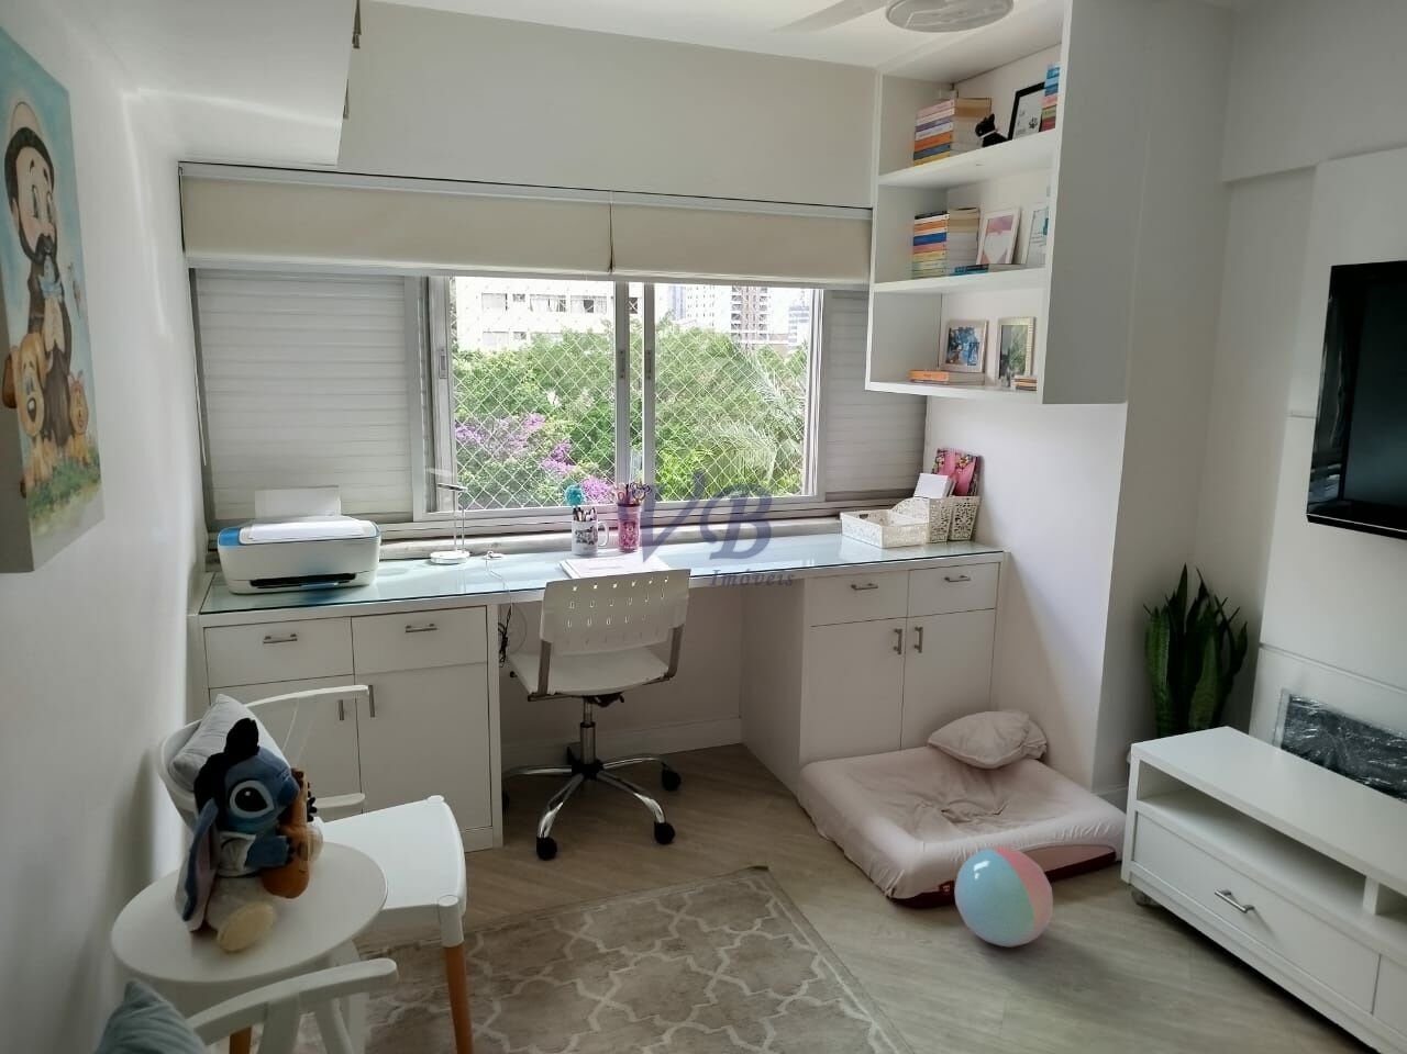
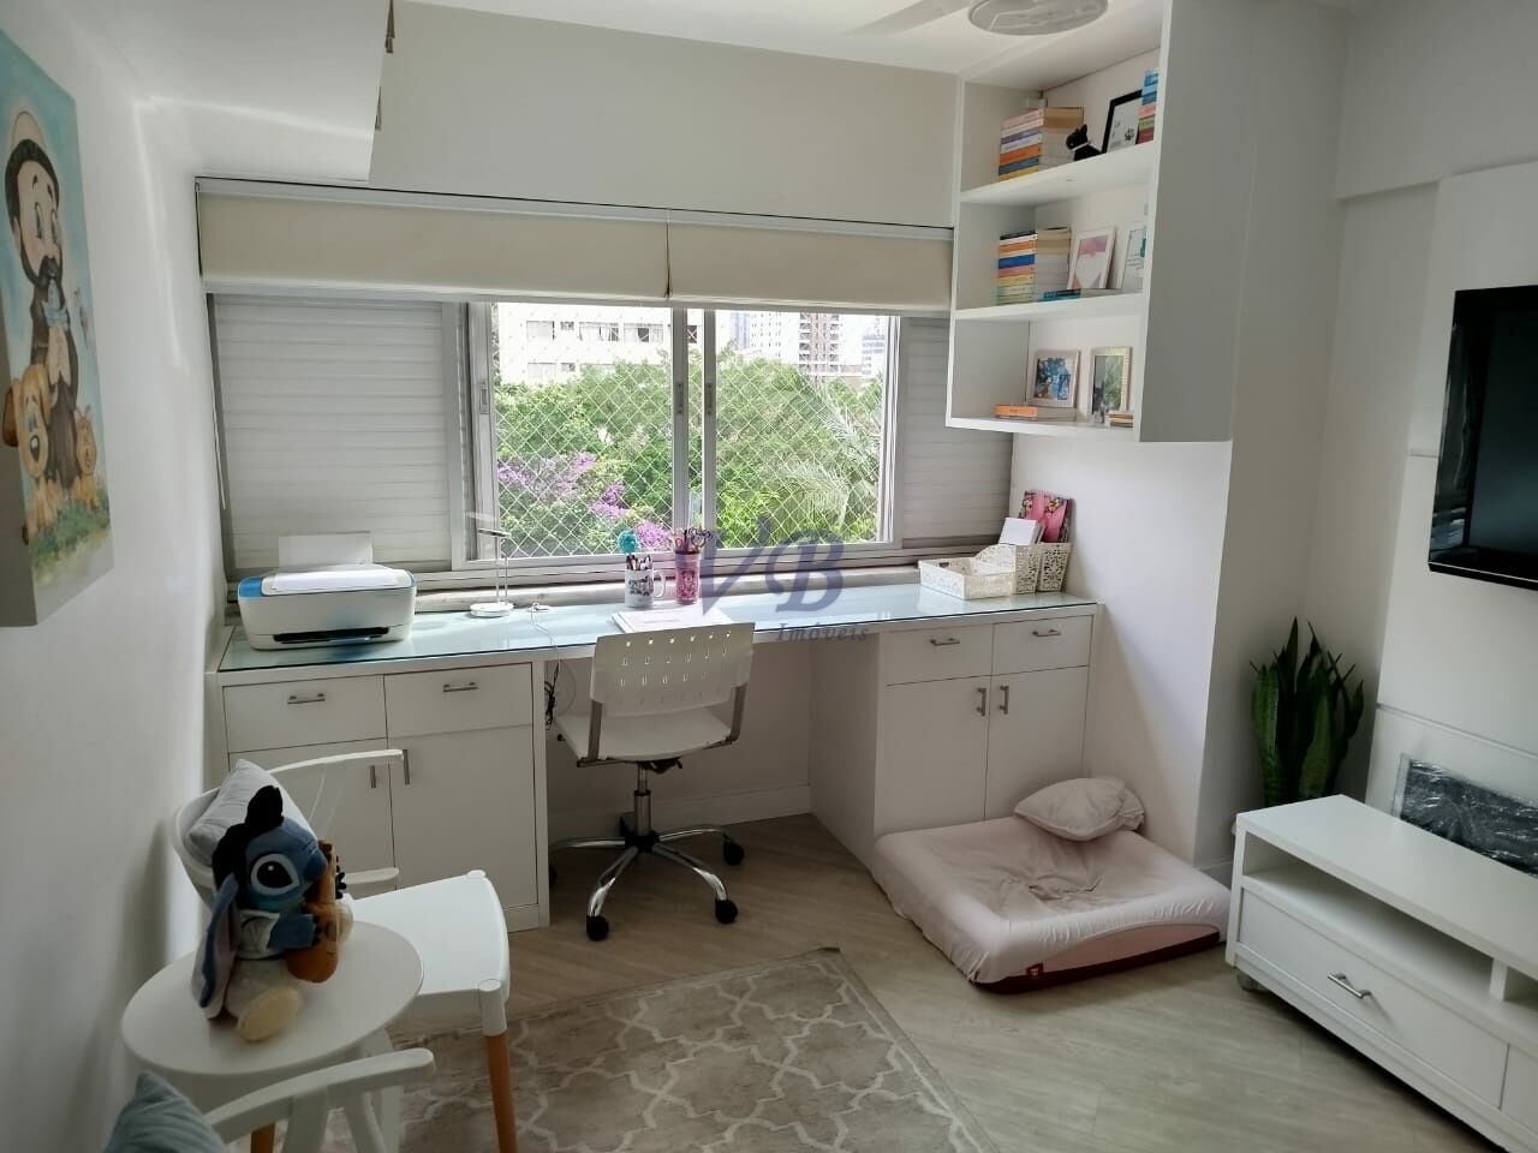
- ball [953,846,1055,949]
